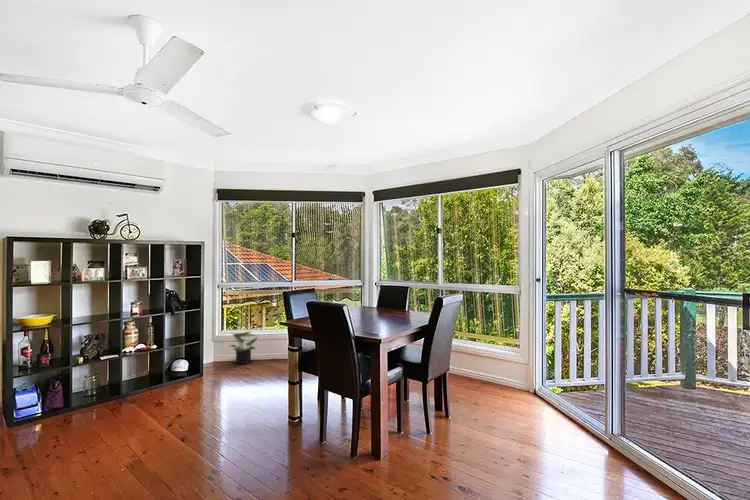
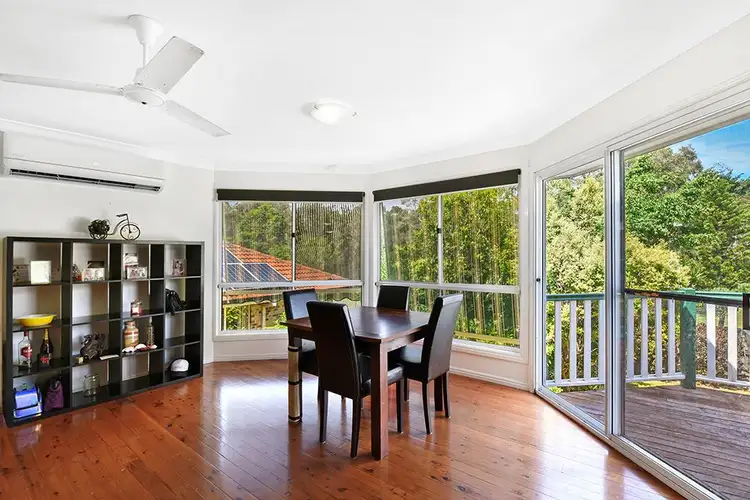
- potted plant [229,331,258,365]
